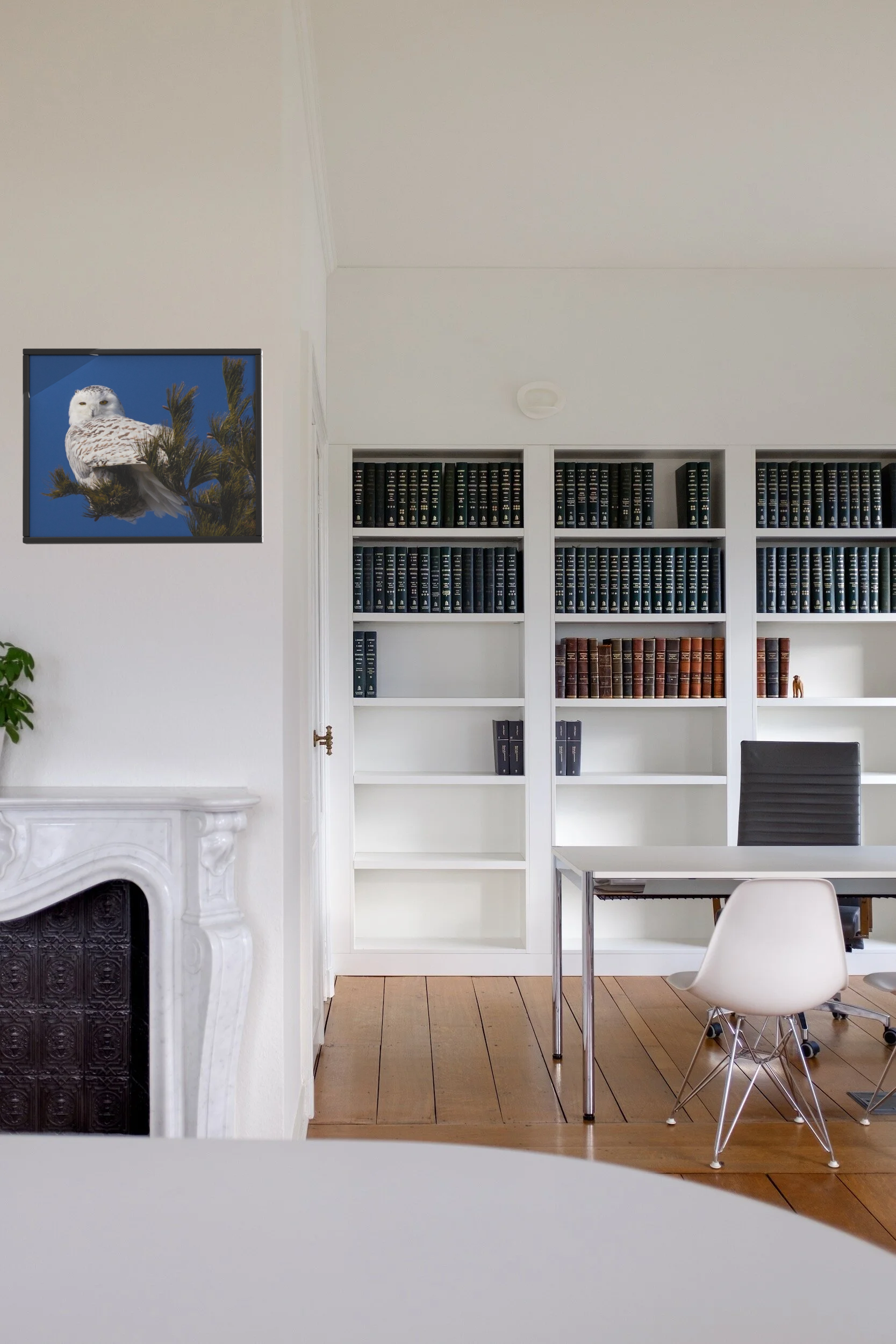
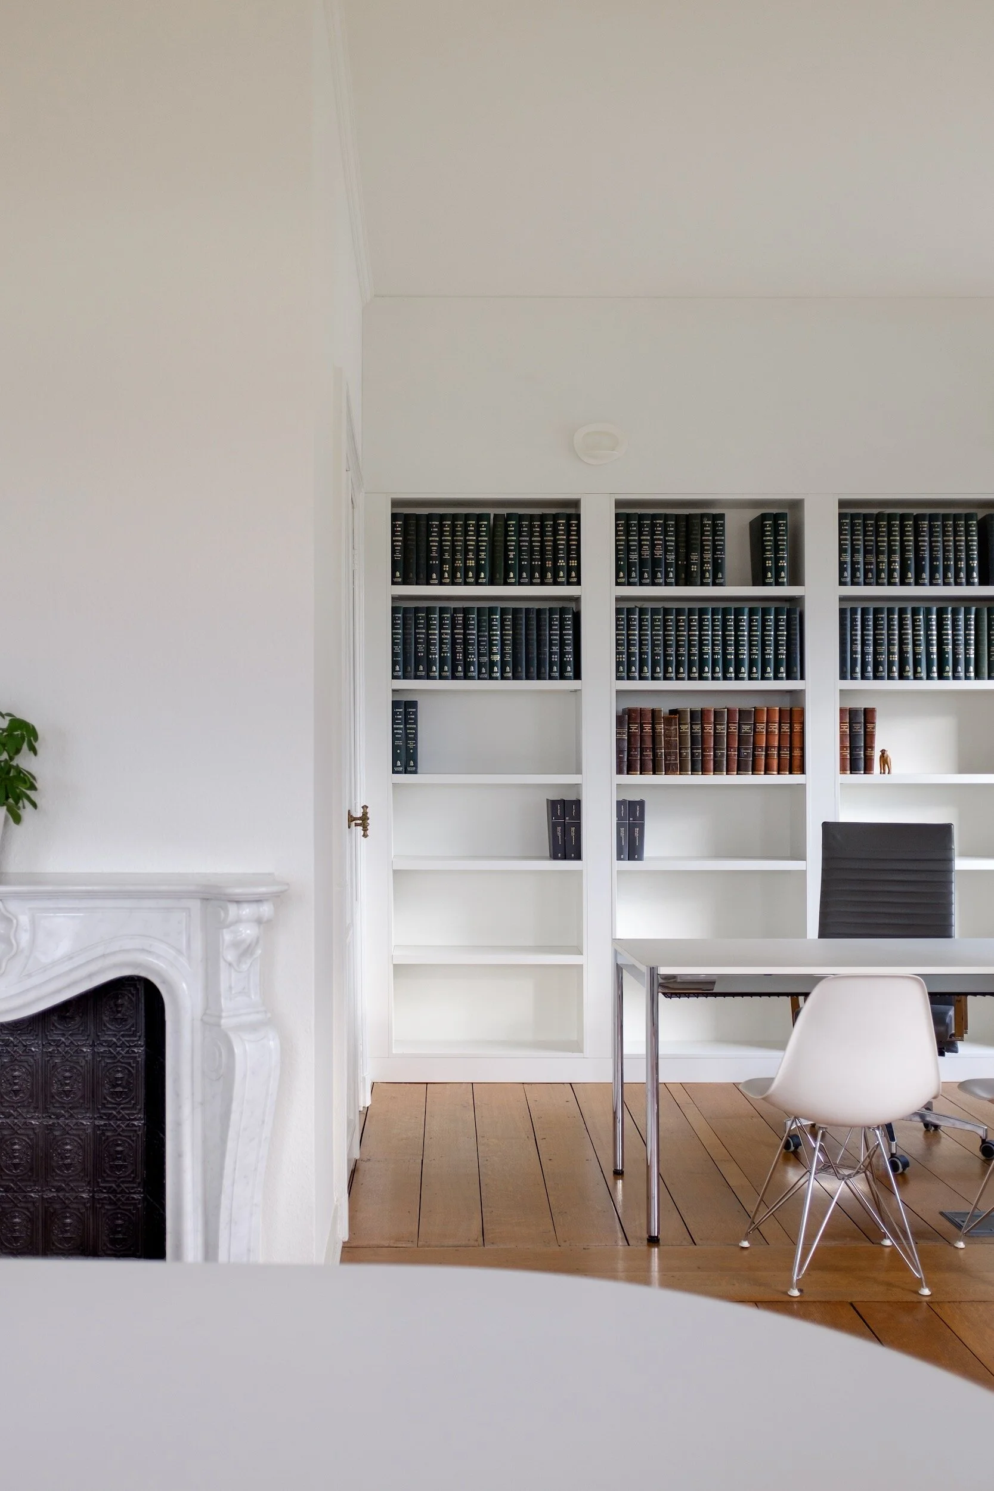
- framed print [22,348,264,545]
